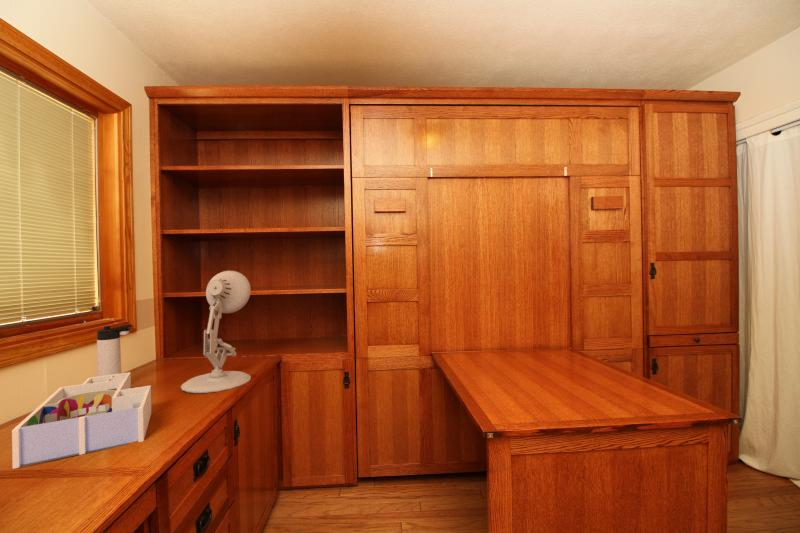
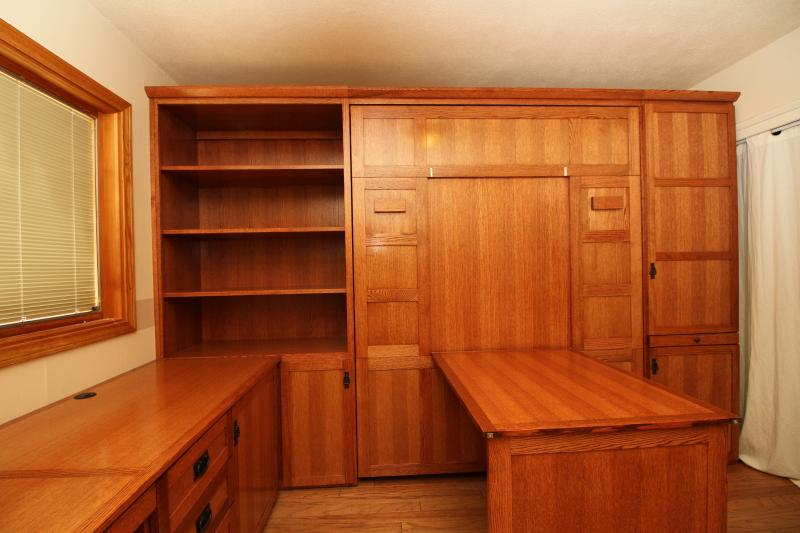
- desk organizer [11,371,152,470]
- thermos bottle [96,323,133,377]
- desk lamp [180,270,252,394]
